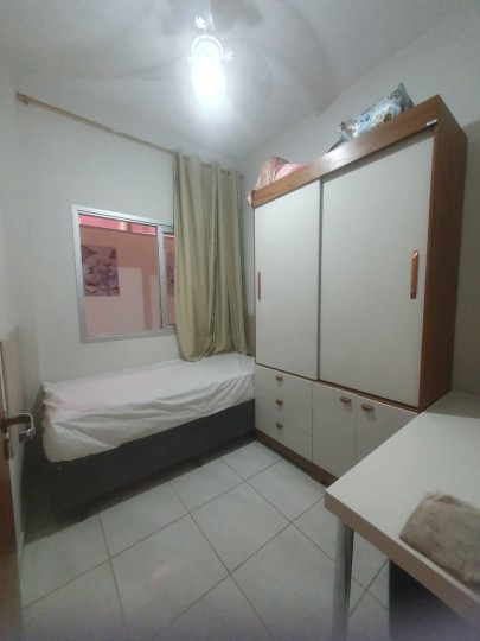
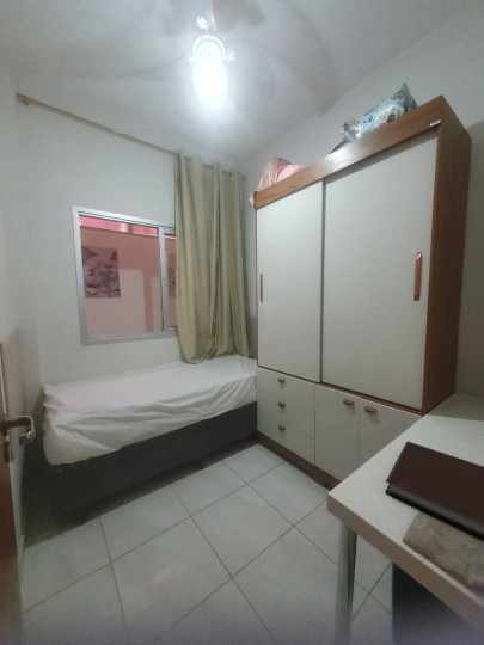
+ notebook [384,440,484,541]
